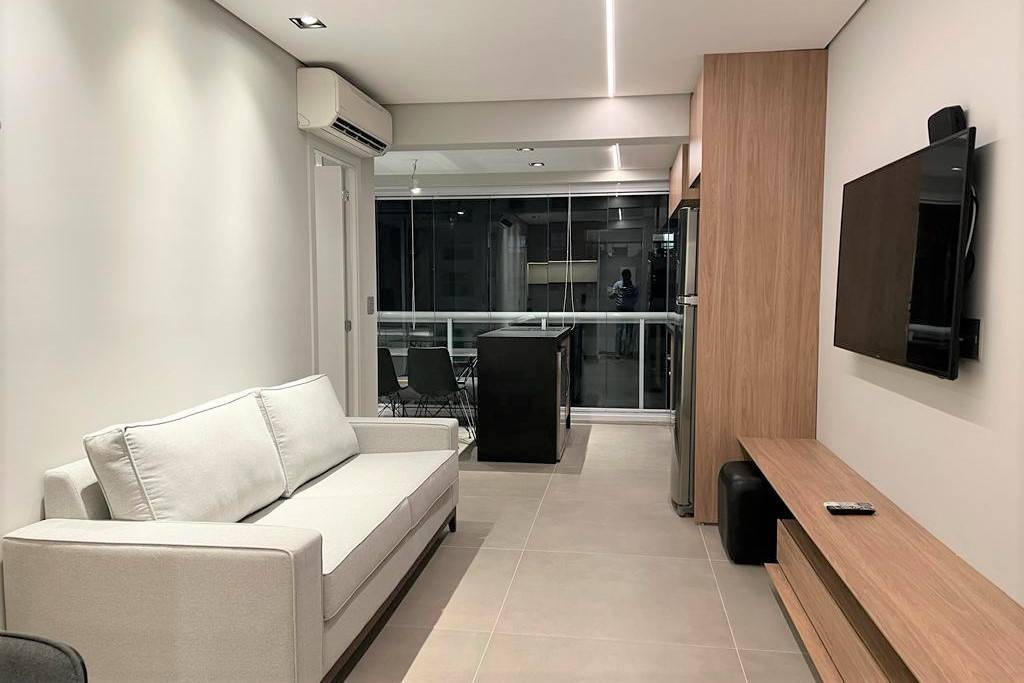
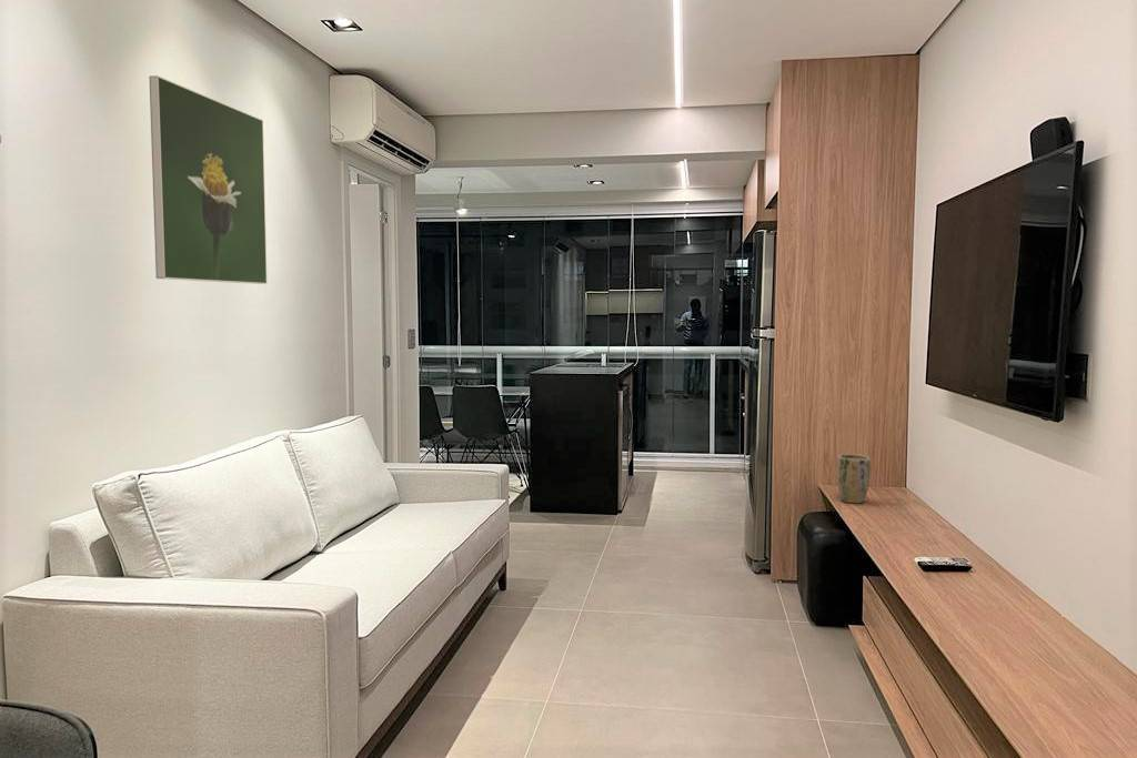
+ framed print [148,74,268,285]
+ plant pot [836,453,872,504]
